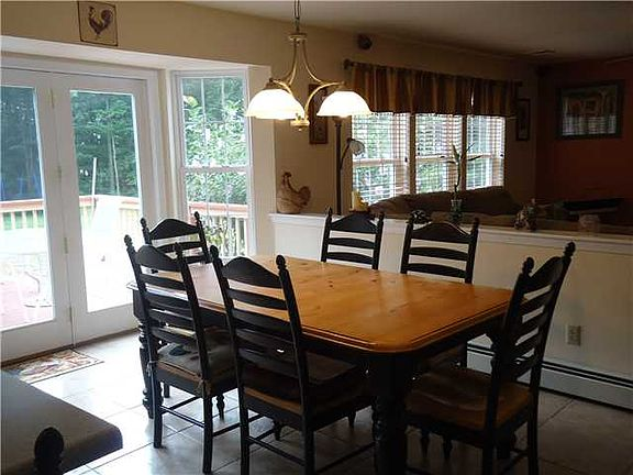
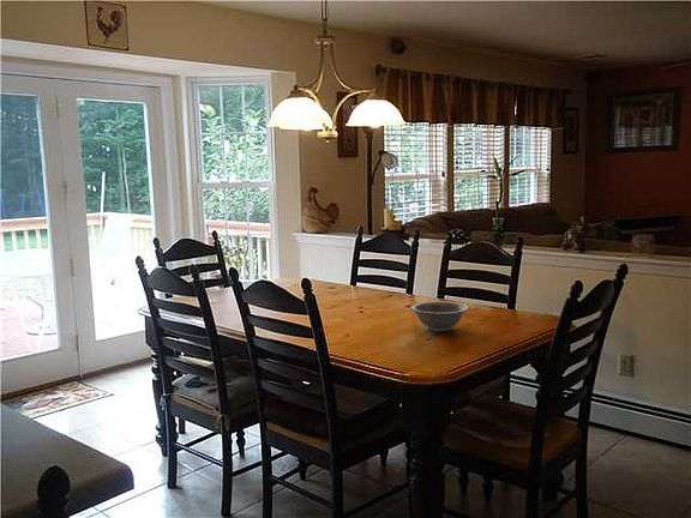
+ decorative bowl [409,301,470,332]
